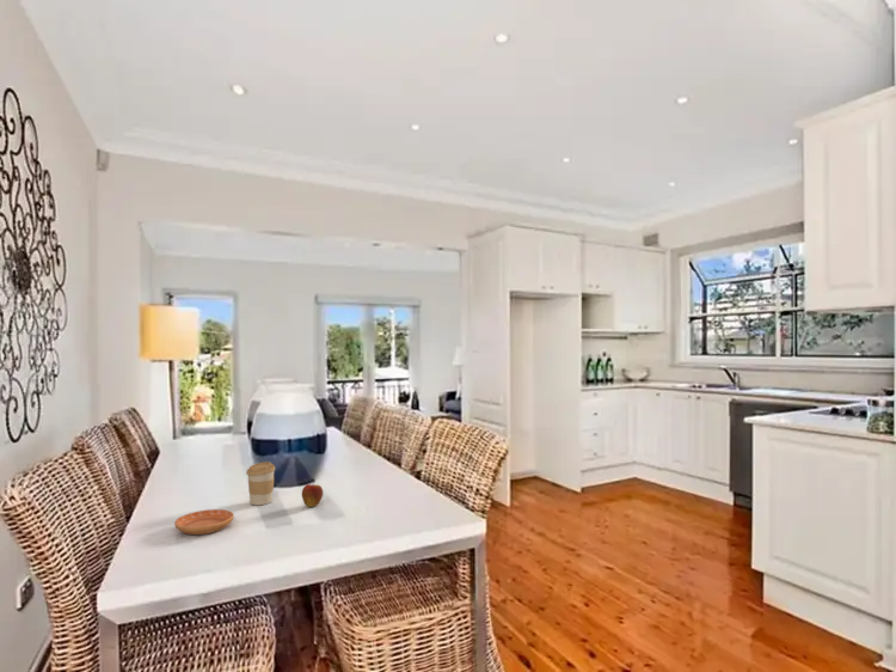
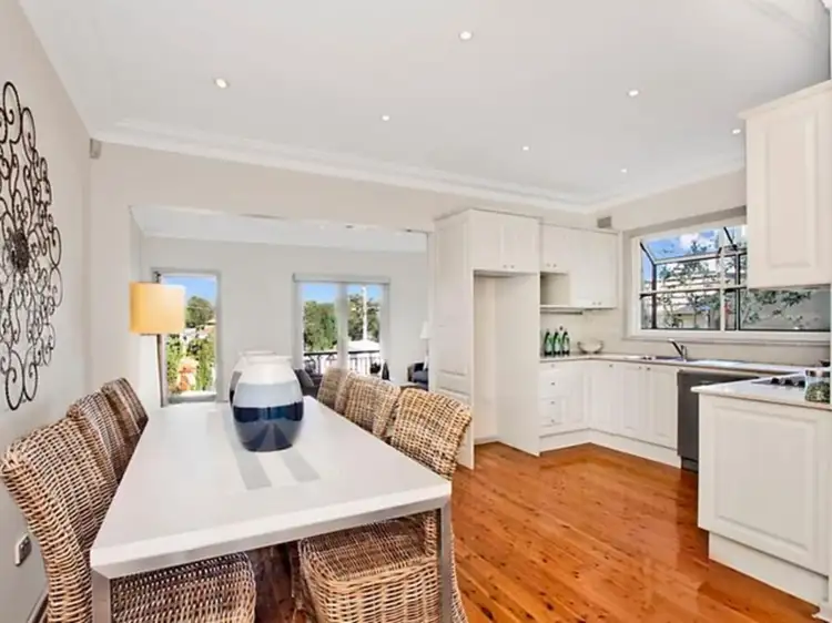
- saucer [173,508,235,536]
- fruit [301,479,324,508]
- coffee cup [245,460,276,506]
